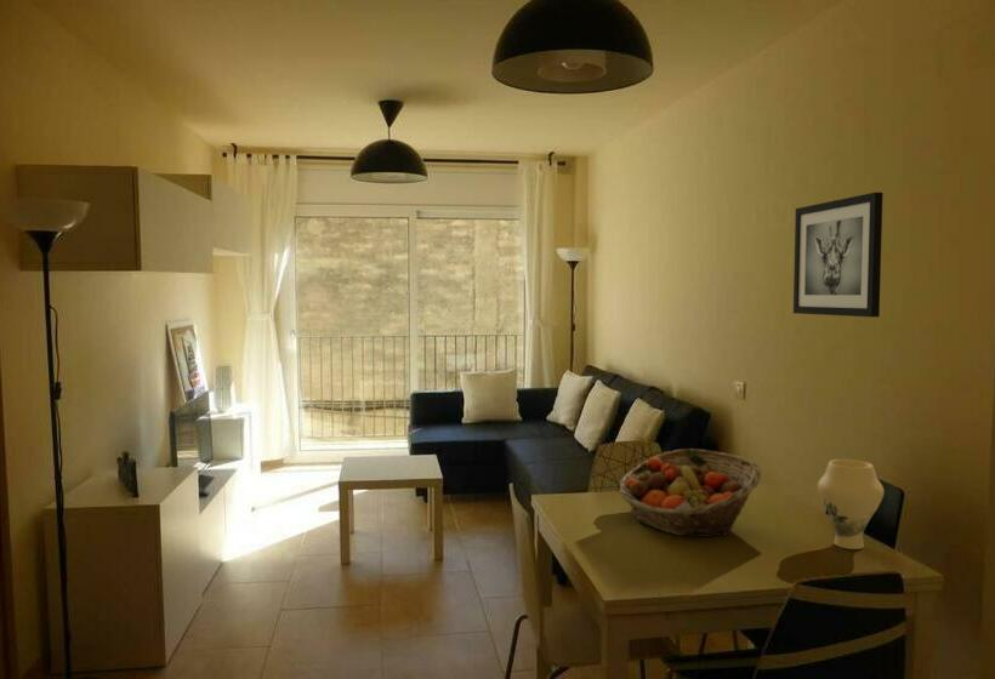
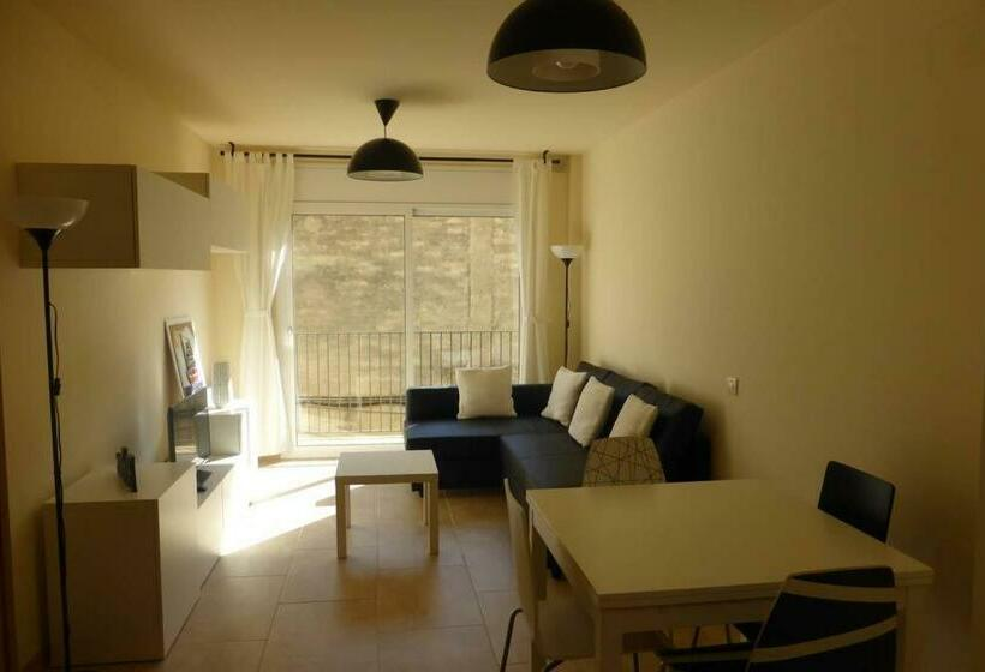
- vase [817,458,885,550]
- fruit basket [618,447,762,538]
- wall art [792,192,883,318]
